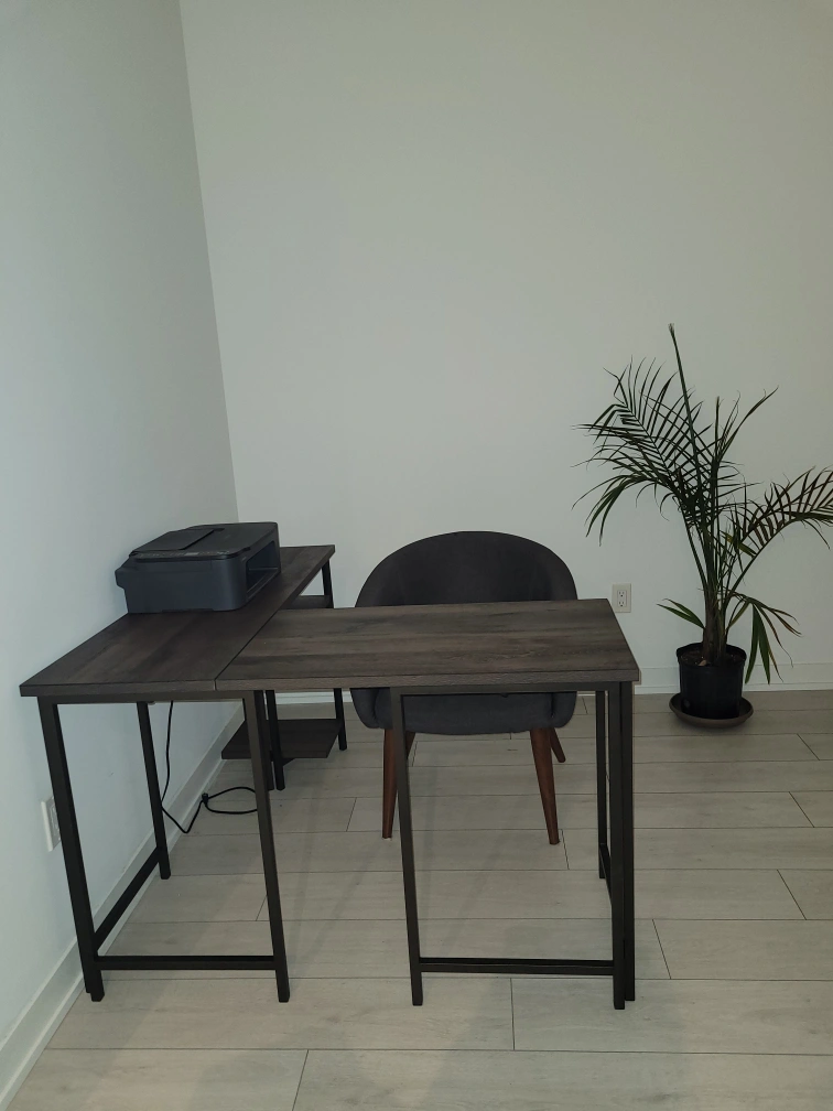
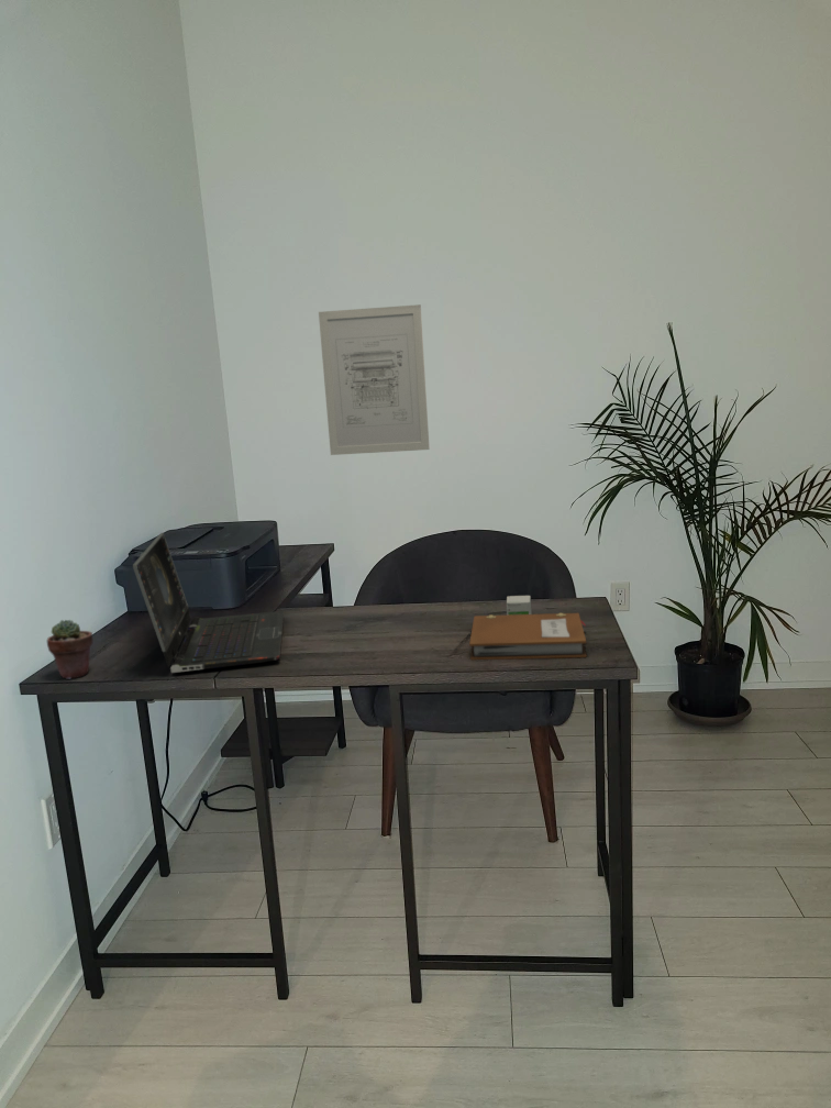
+ small box [506,595,532,616]
+ laptop computer [132,532,285,674]
+ potted succulent [46,619,93,680]
+ notebook [468,612,588,661]
+ wall art [318,303,431,456]
